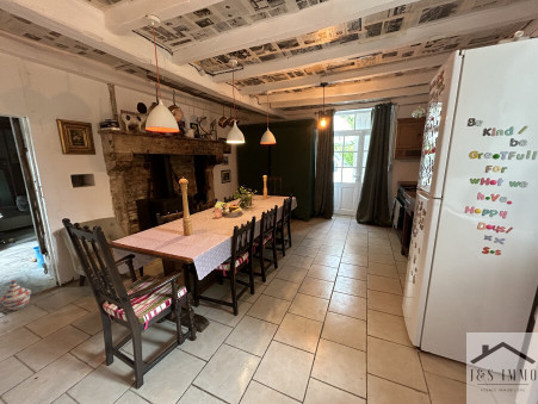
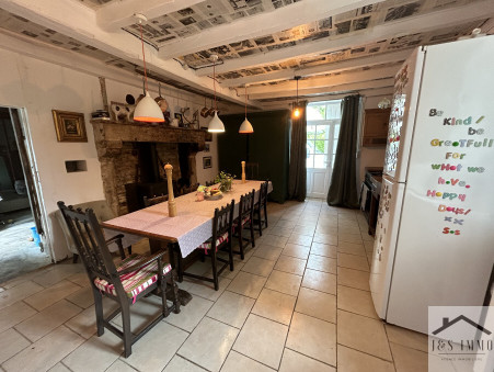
- woven basket [0,279,32,311]
